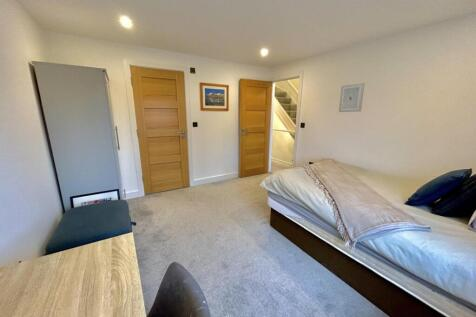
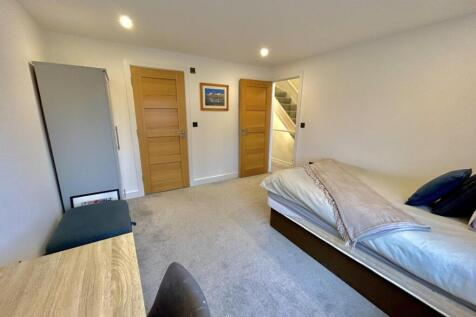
- wall art [338,82,365,113]
